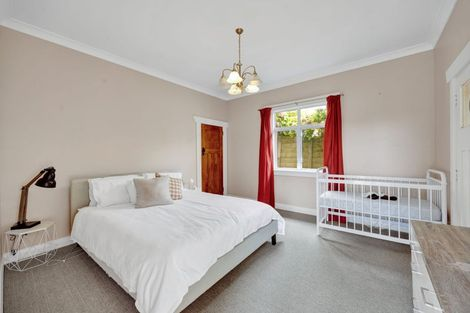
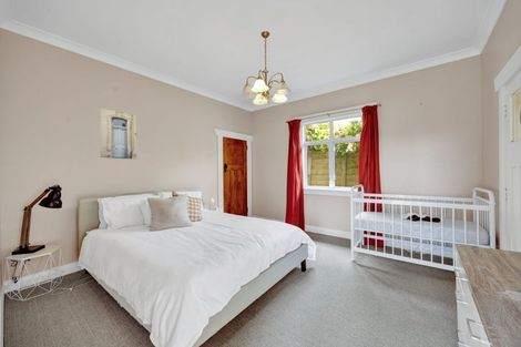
+ wall art [99,108,137,160]
